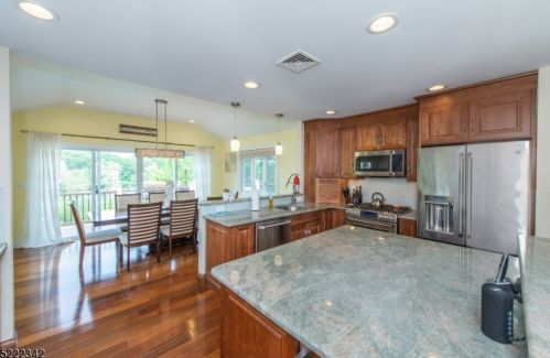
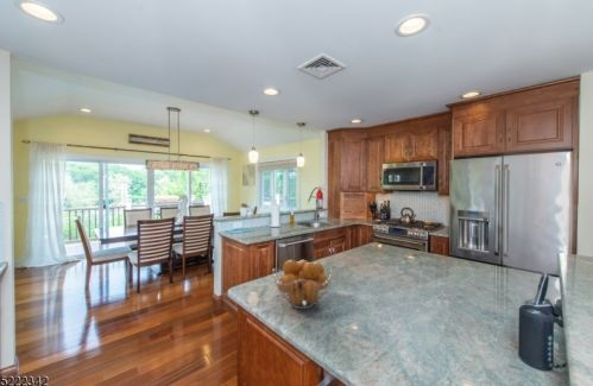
+ fruit basket [272,259,333,310]
